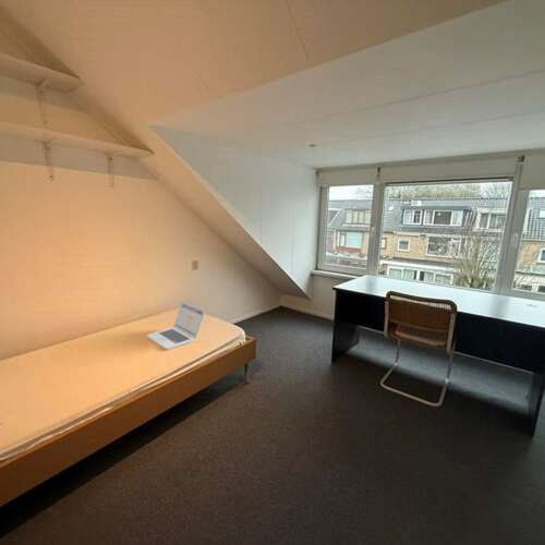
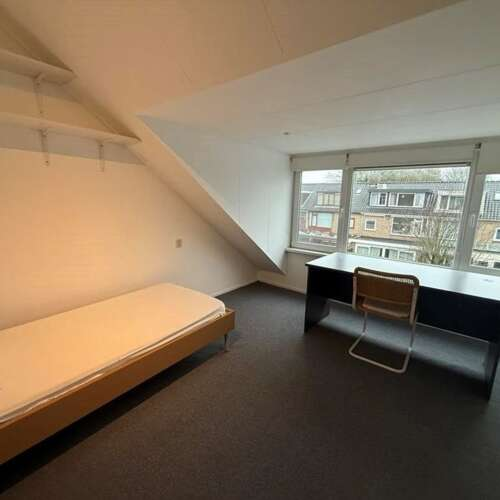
- laptop [146,301,206,350]
